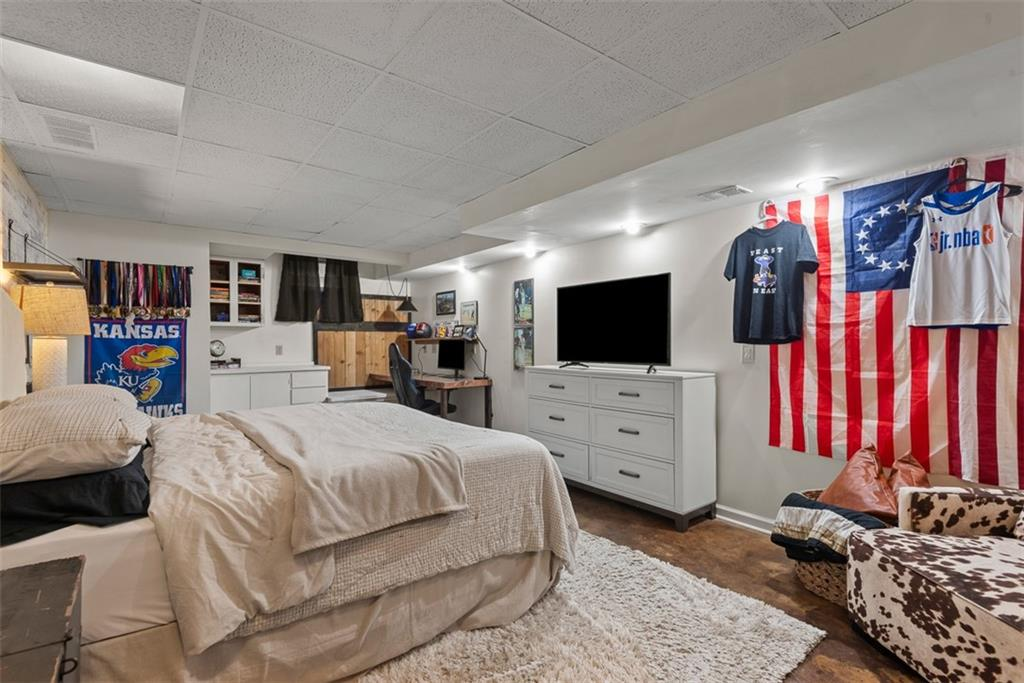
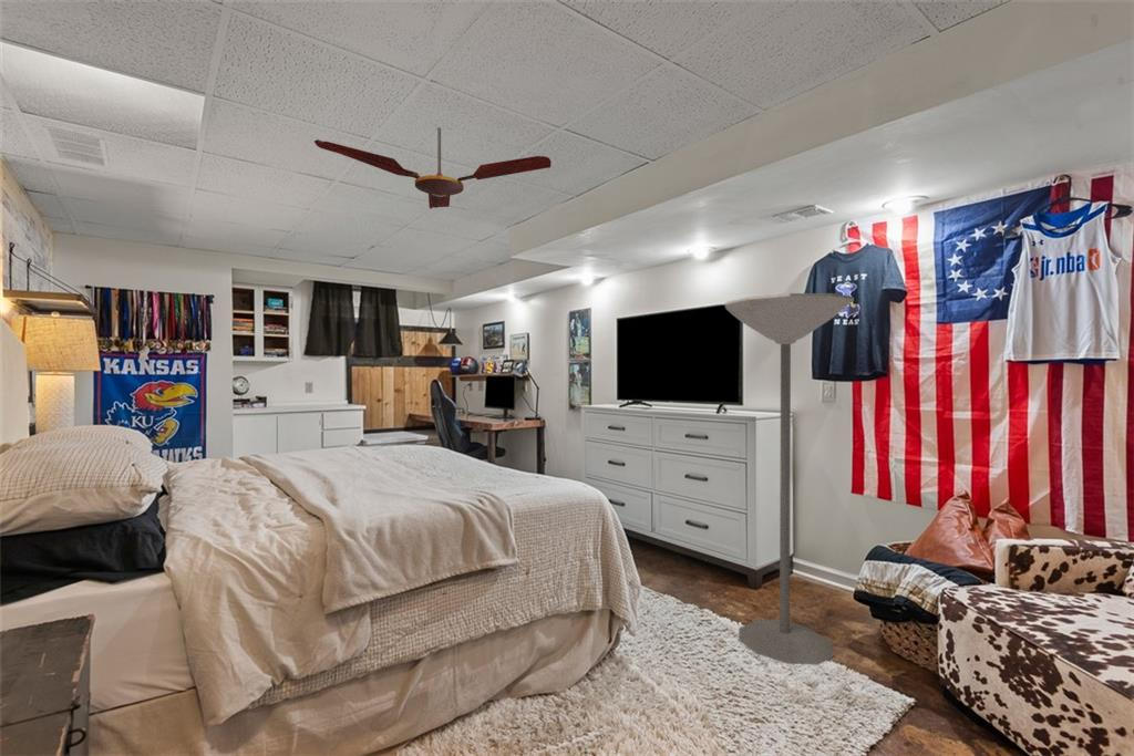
+ floor lamp [723,292,855,666]
+ ceiling fan [313,126,553,210]
